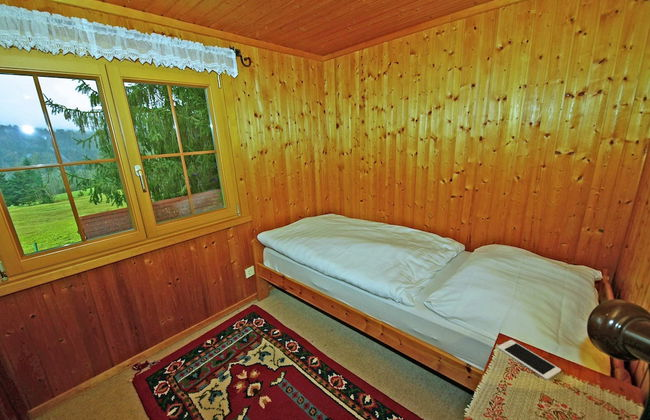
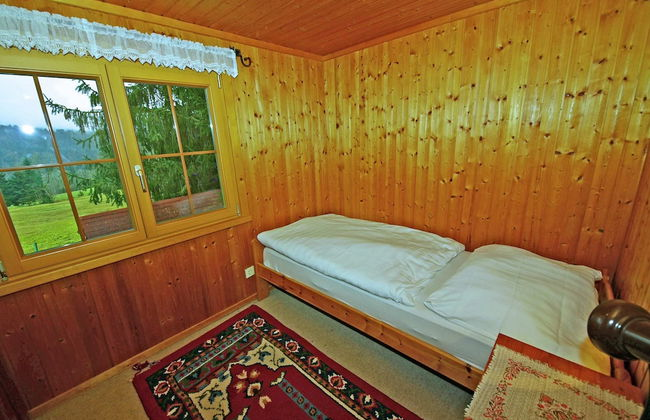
- cell phone [497,339,562,380]
